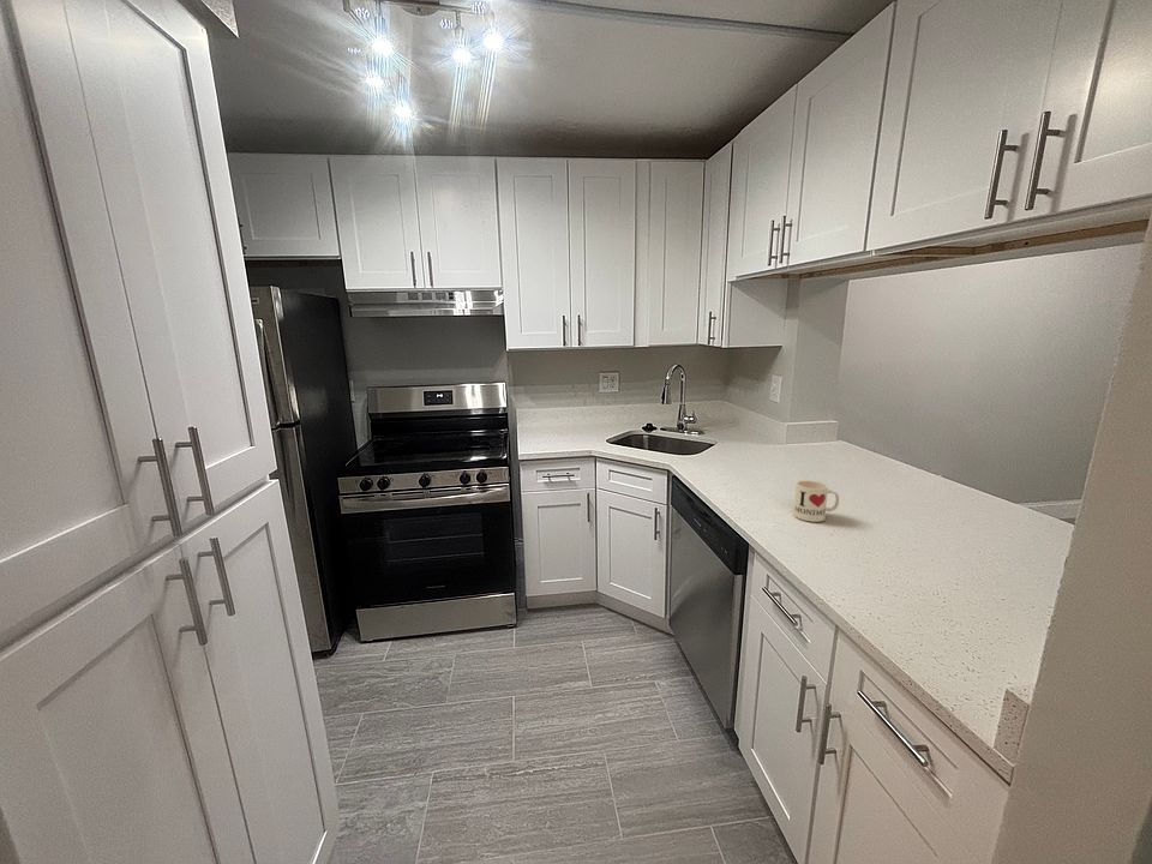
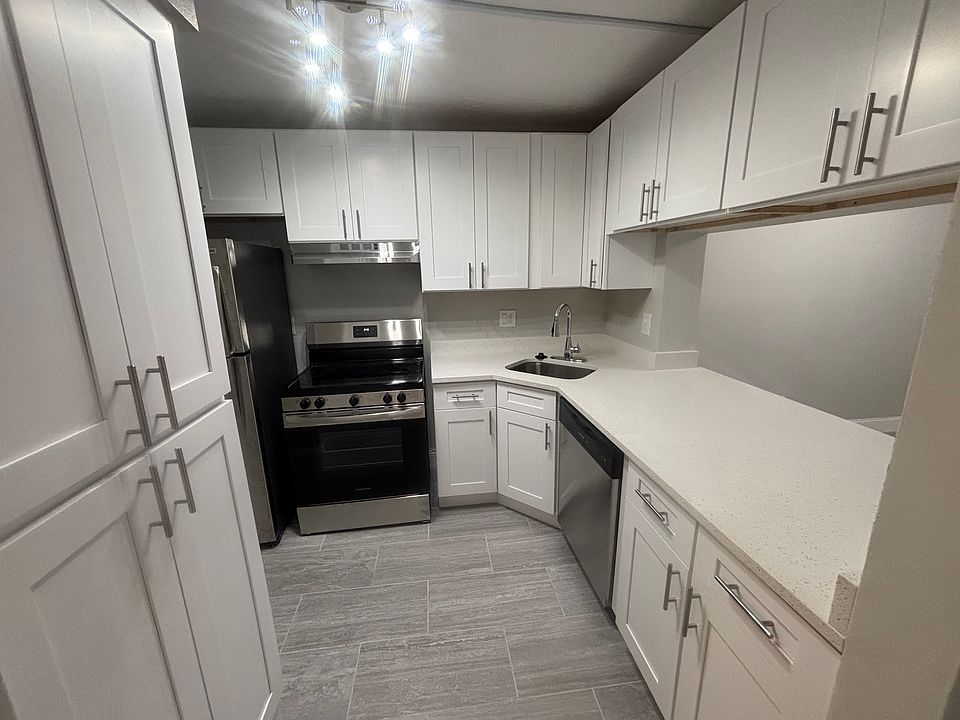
- mug [793,480,840,523]
